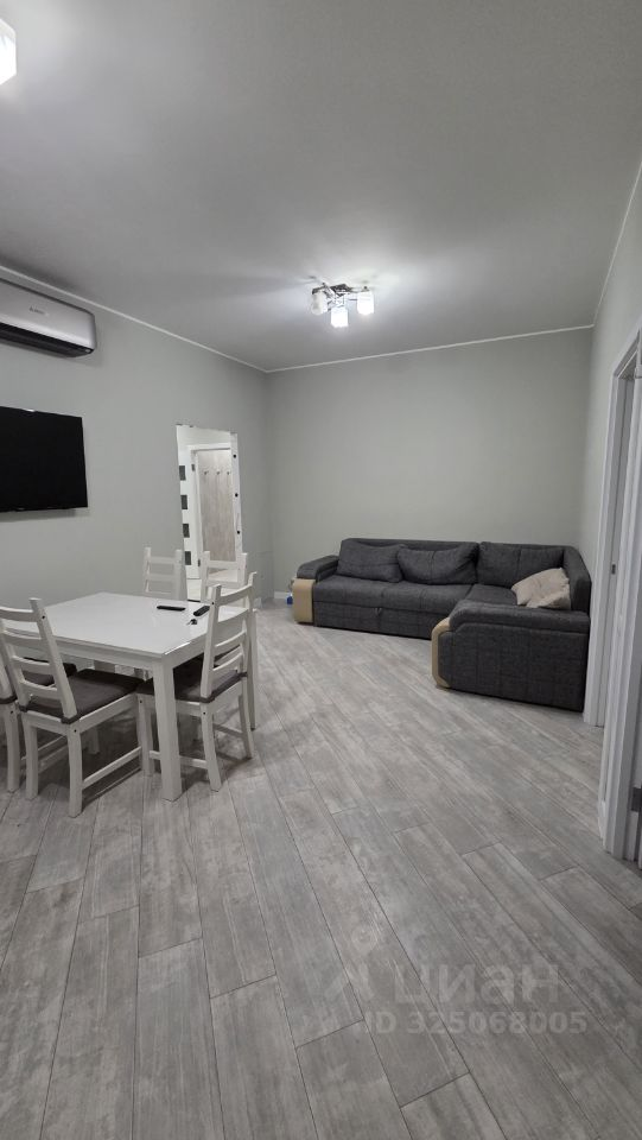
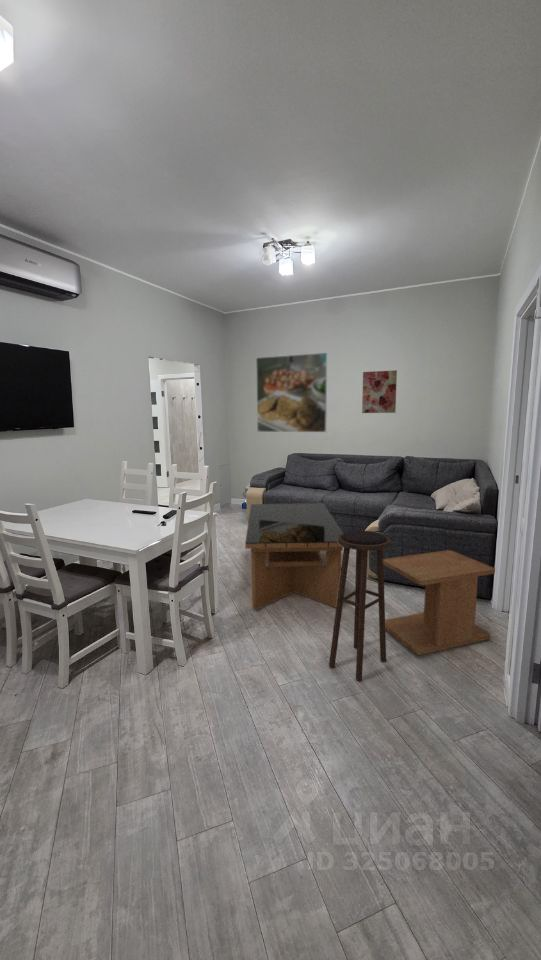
+ wall art [361,369,398,414]
+ coffee table [244,502,344,611]
+ stool [328,530,391,681]
+ side table [383,549,496,656]
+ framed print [255,352,328,433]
